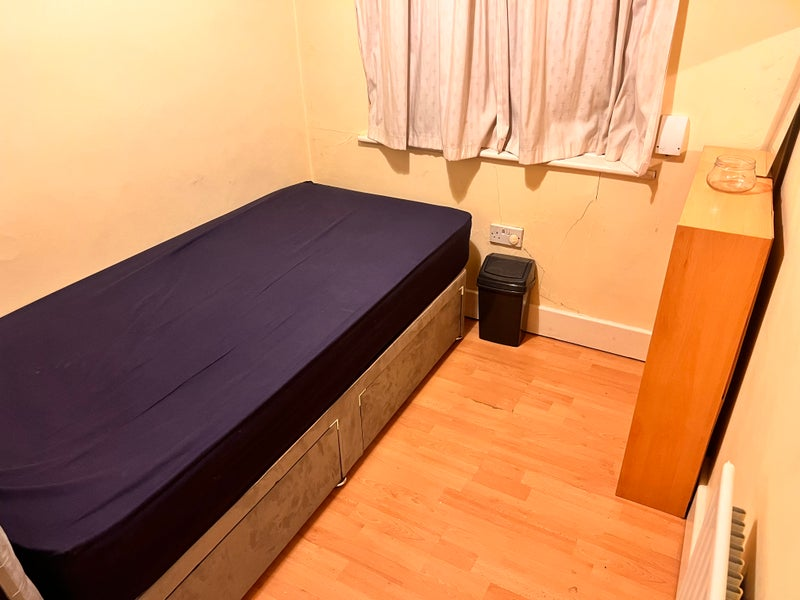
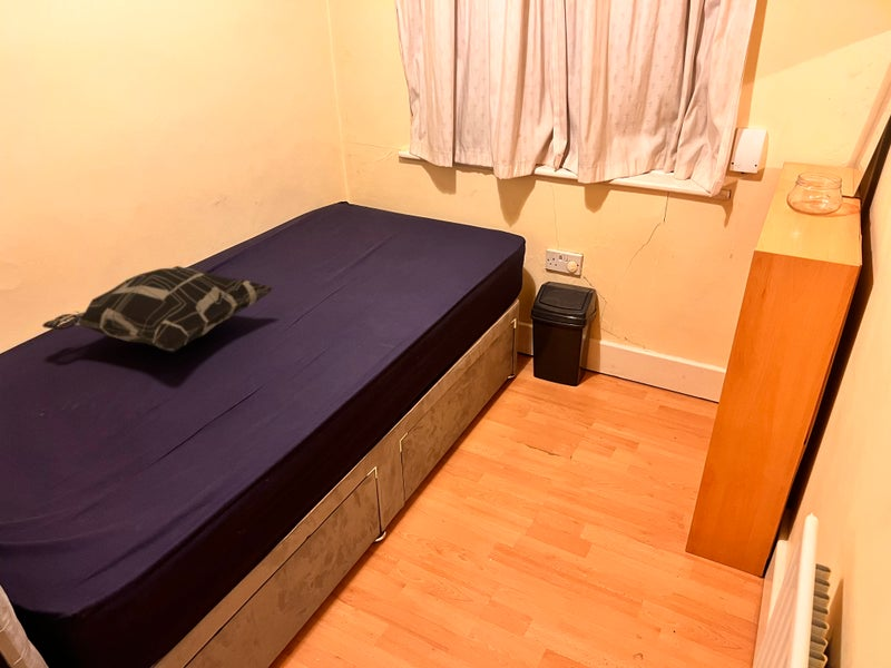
+ decorative pillow [42,265,276,354]
